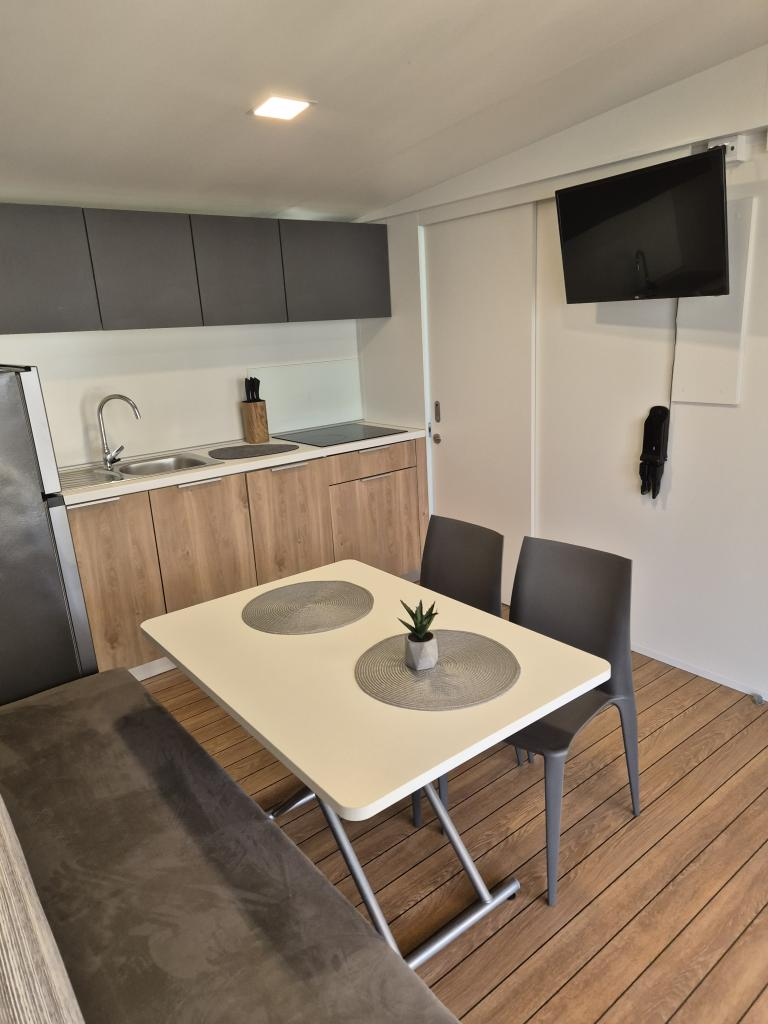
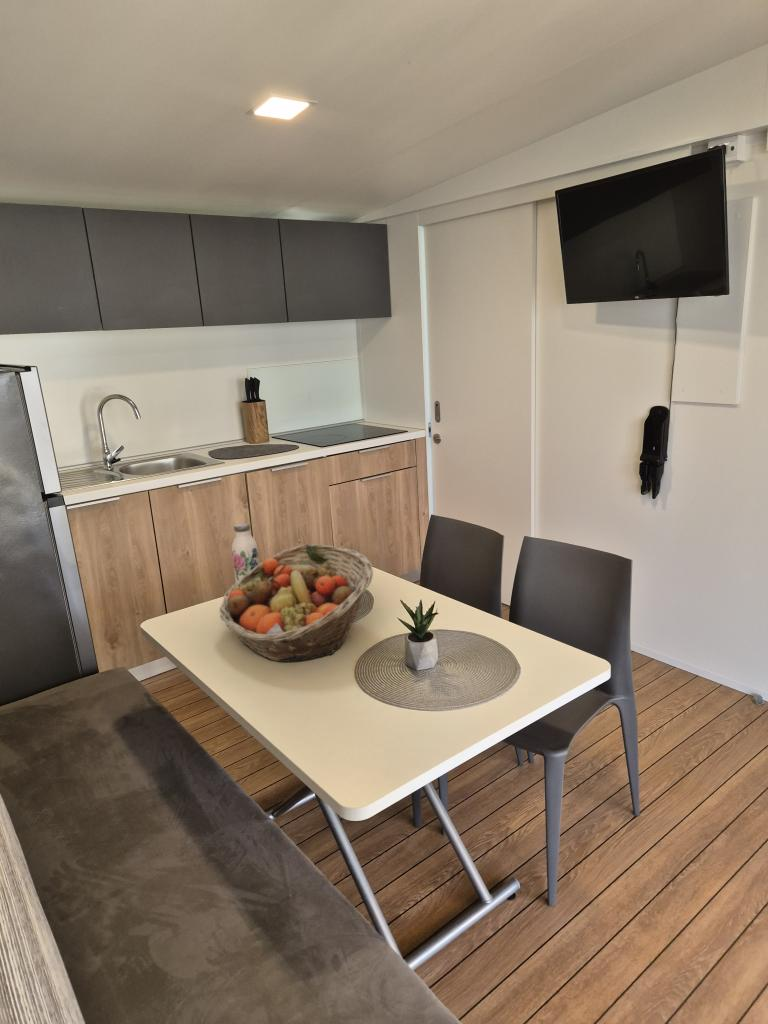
+ water bottle [231,522,261,582]
+ fruit basket [219,543,374,663]
